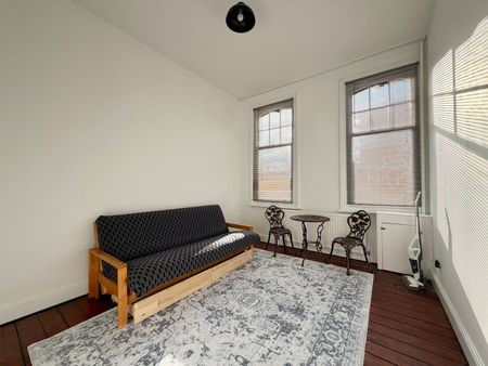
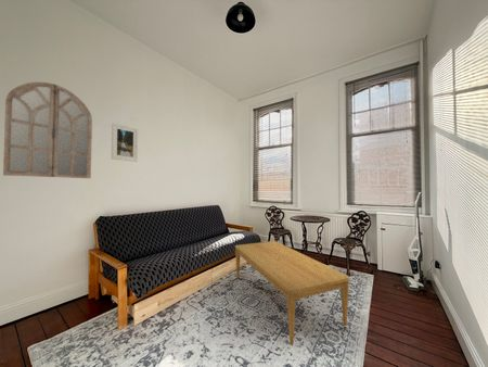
+ coffee table [234,240,350,346]
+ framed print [111,122,139,163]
+ home mirror [2,81,93,179]
